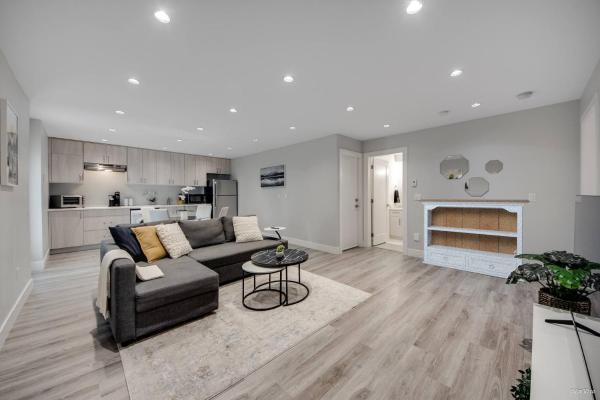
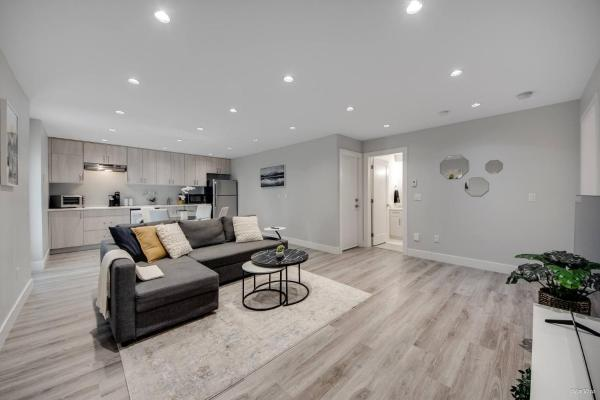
- bookshelf [418,198,530,283]
